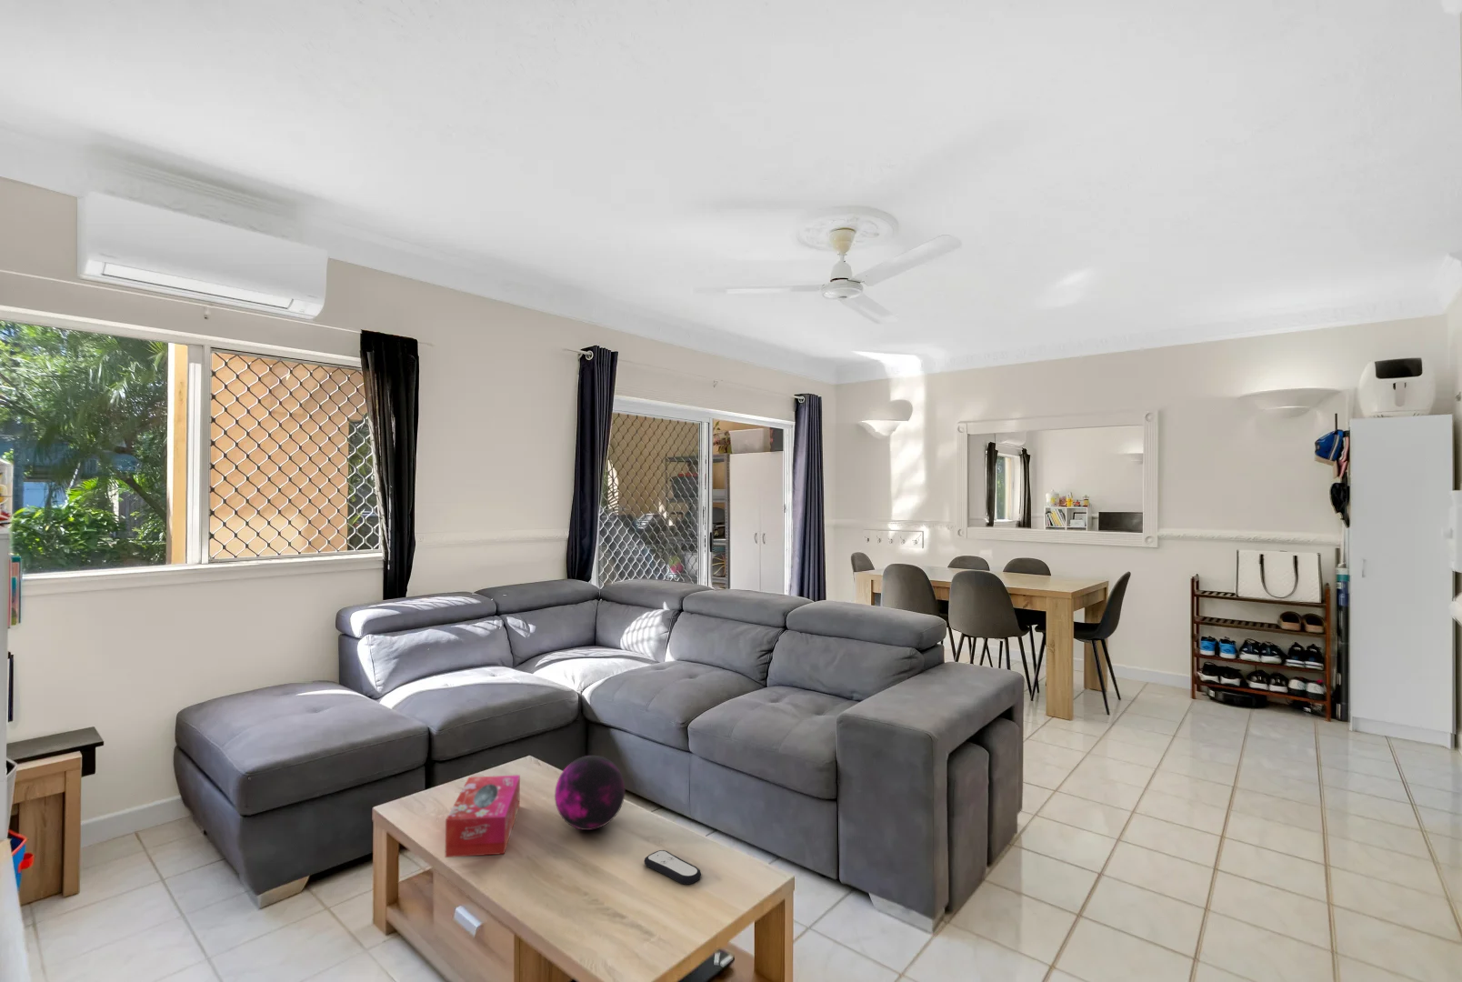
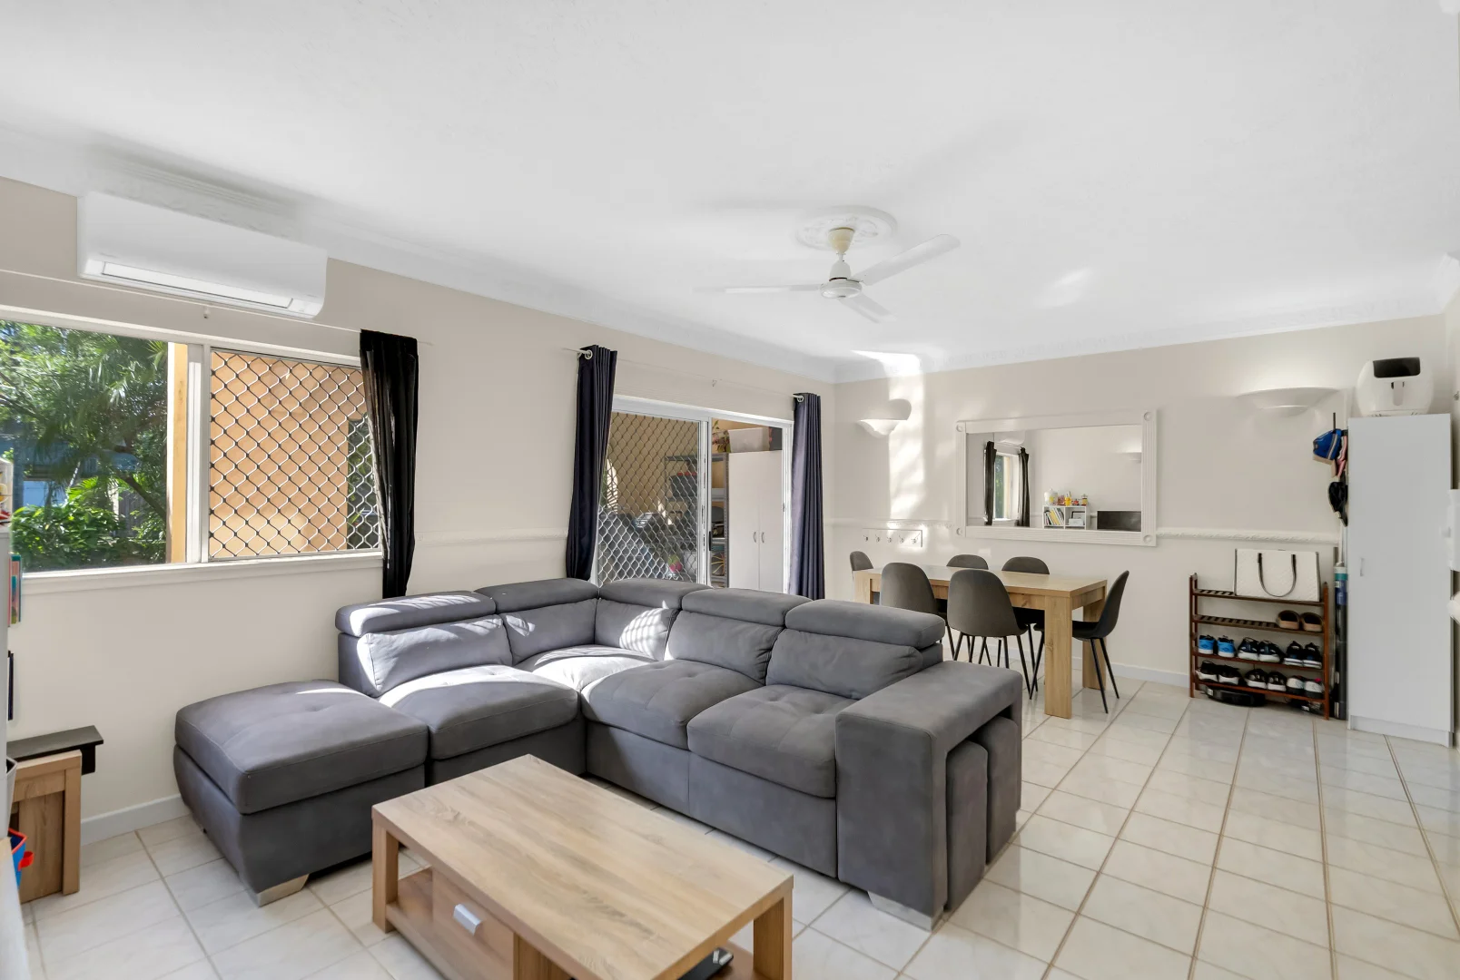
- decorative orb [553,755,626,831]
- tissue box [445,774,521,858]
- remote control [643,849,701,886]
